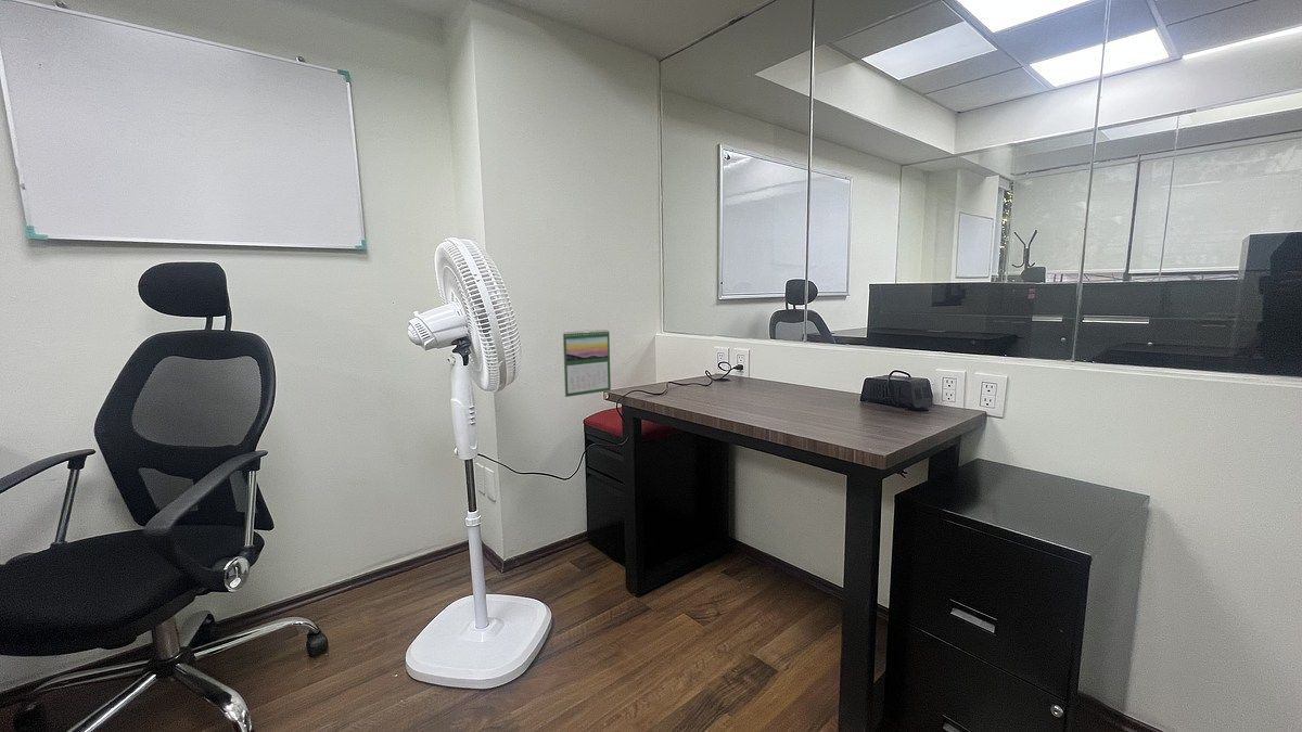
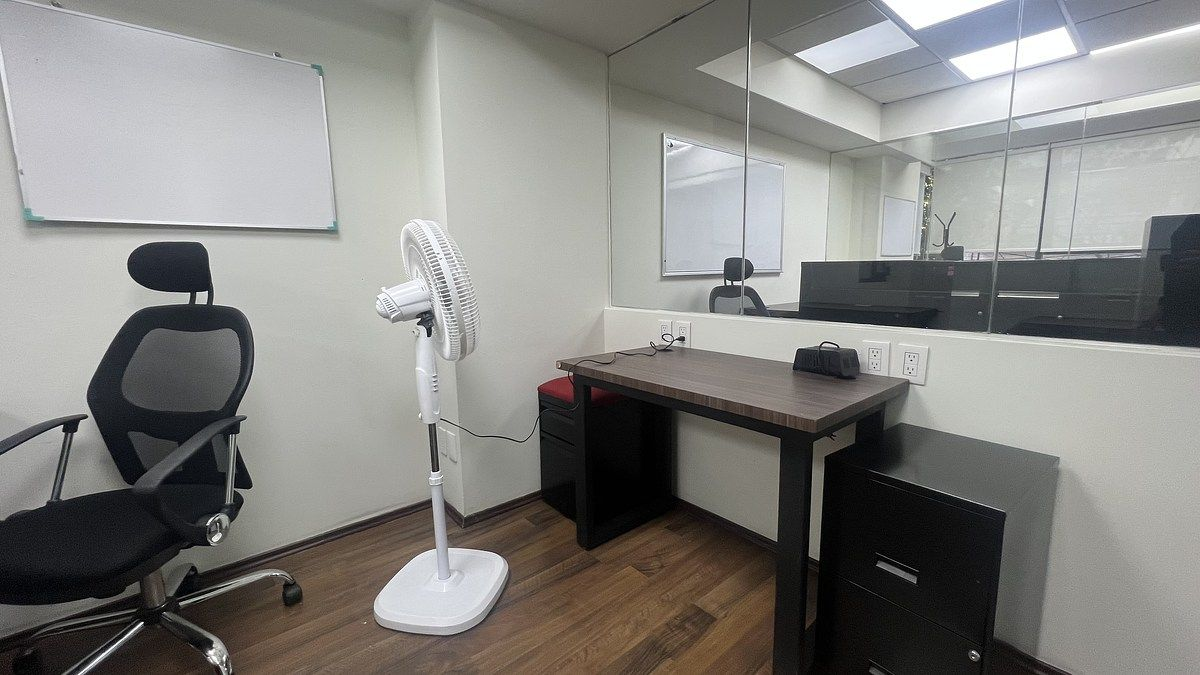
- calendar [562,329,612,398]
